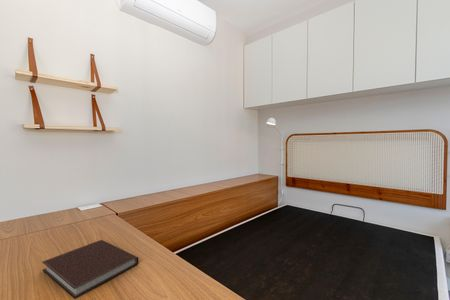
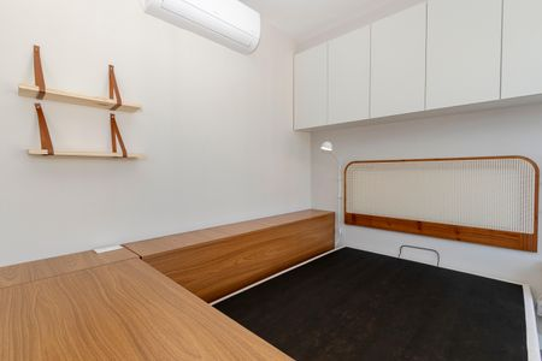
- notebook [41,239,139,300]
